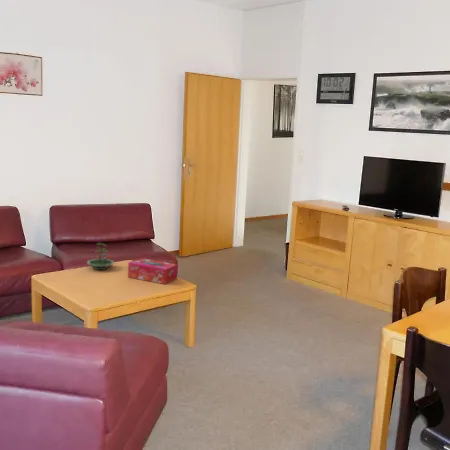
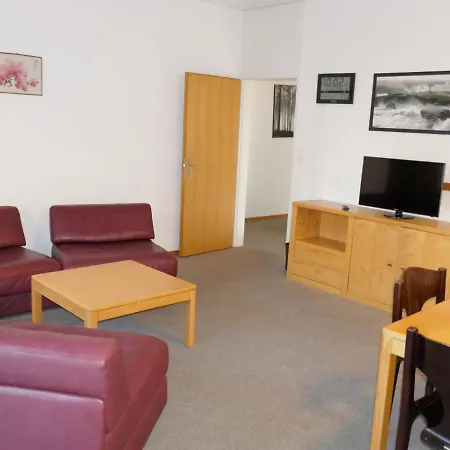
- terrarium [86,242,115,271]
- tissue box [127,257,178,285]
